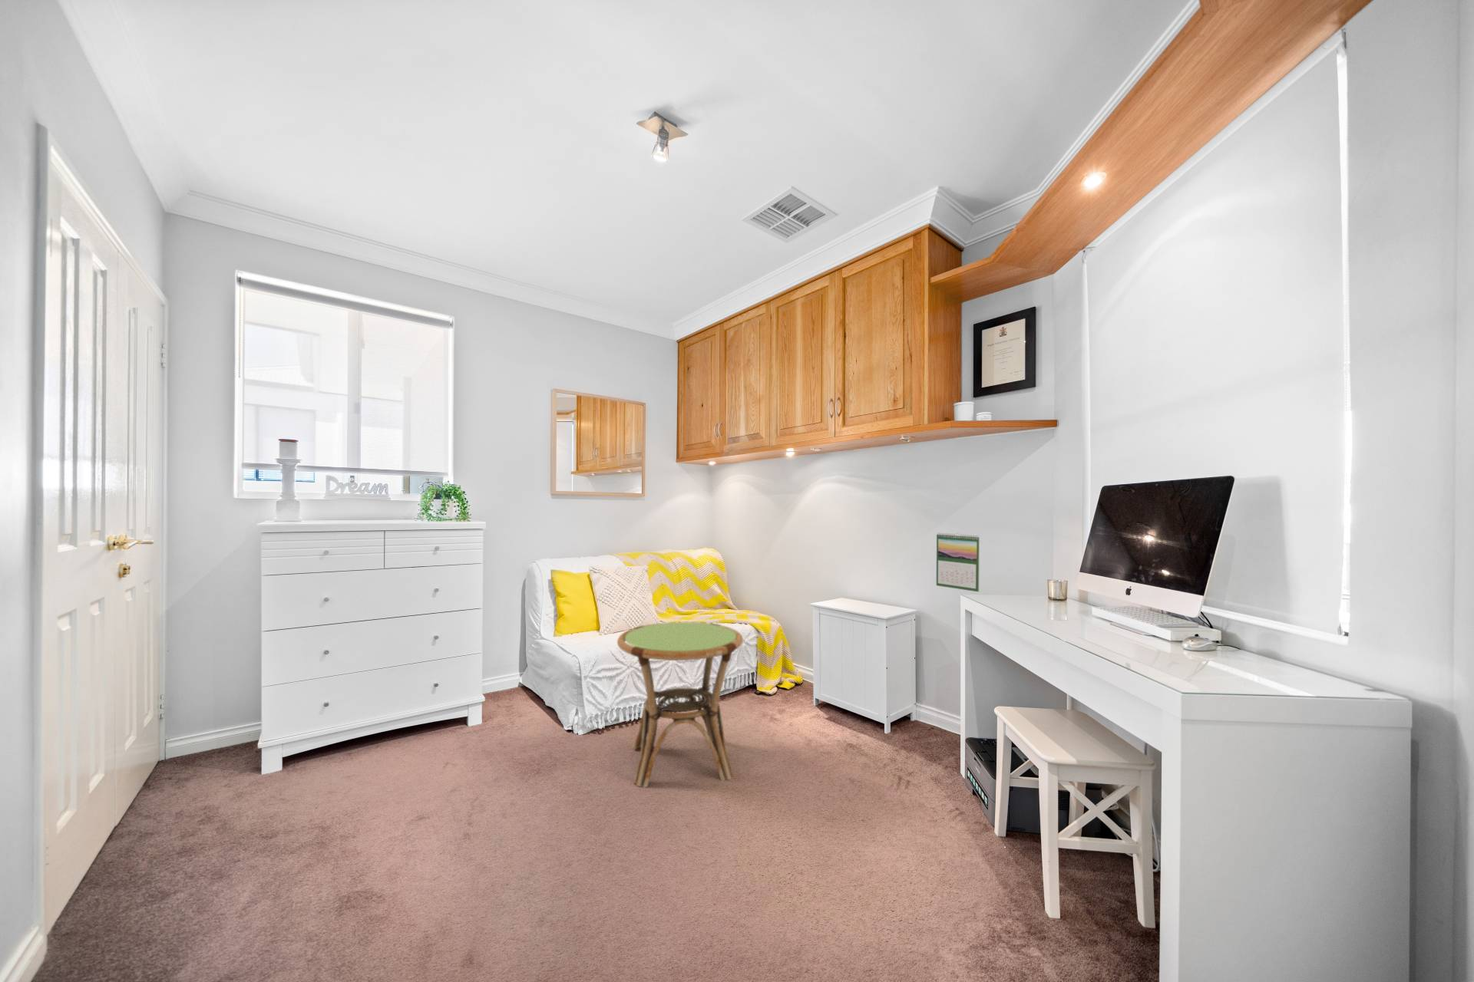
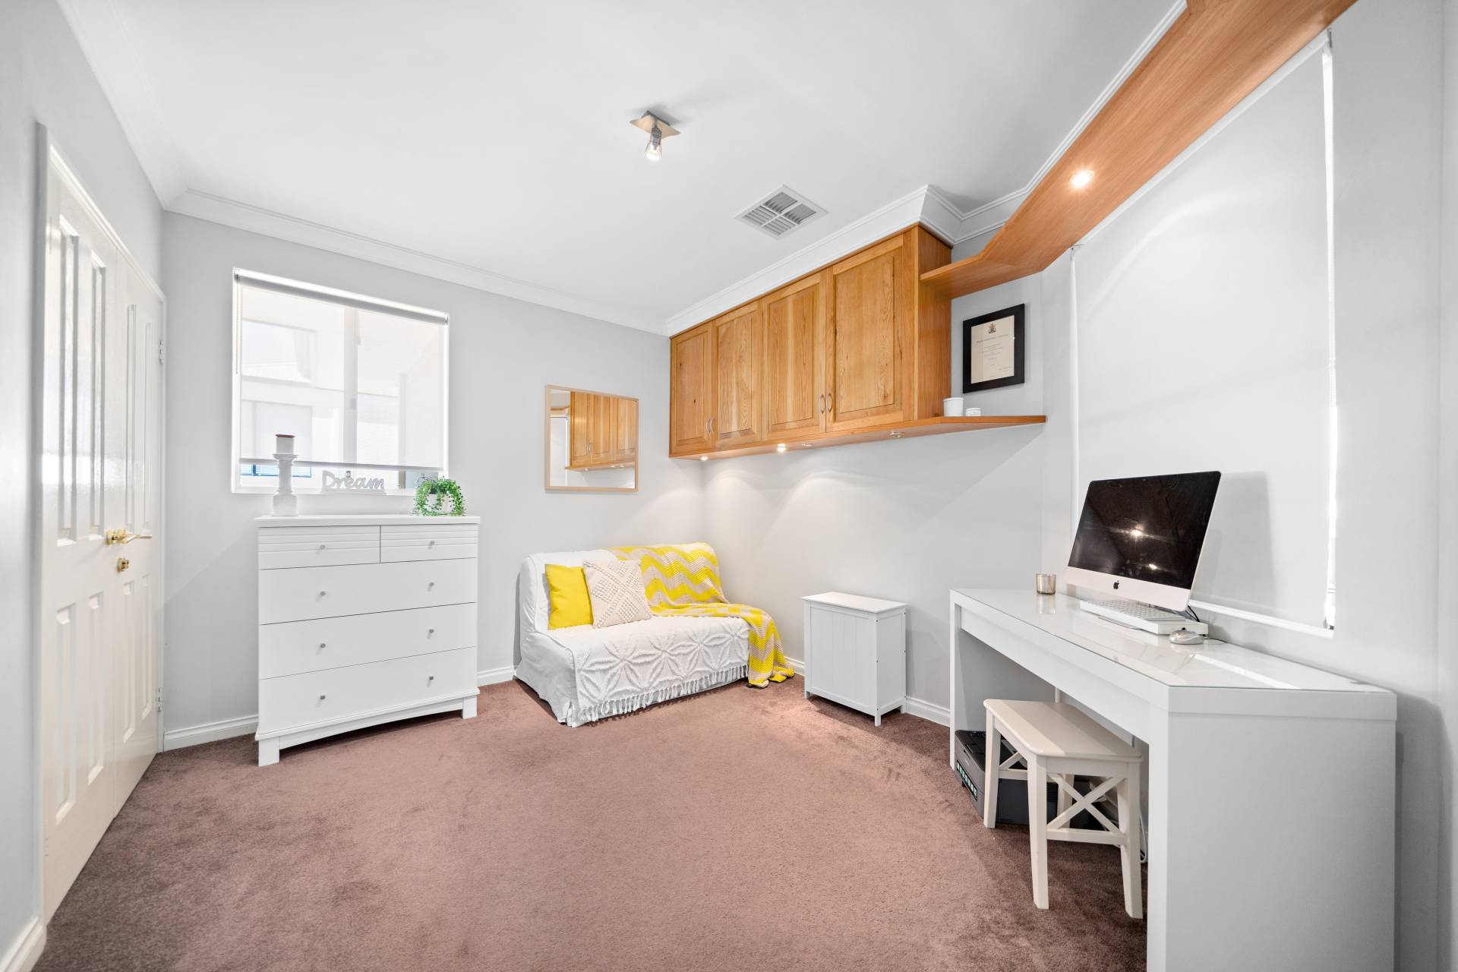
- side table [616,621,744,789]
- calendar [936,533,980,592]
